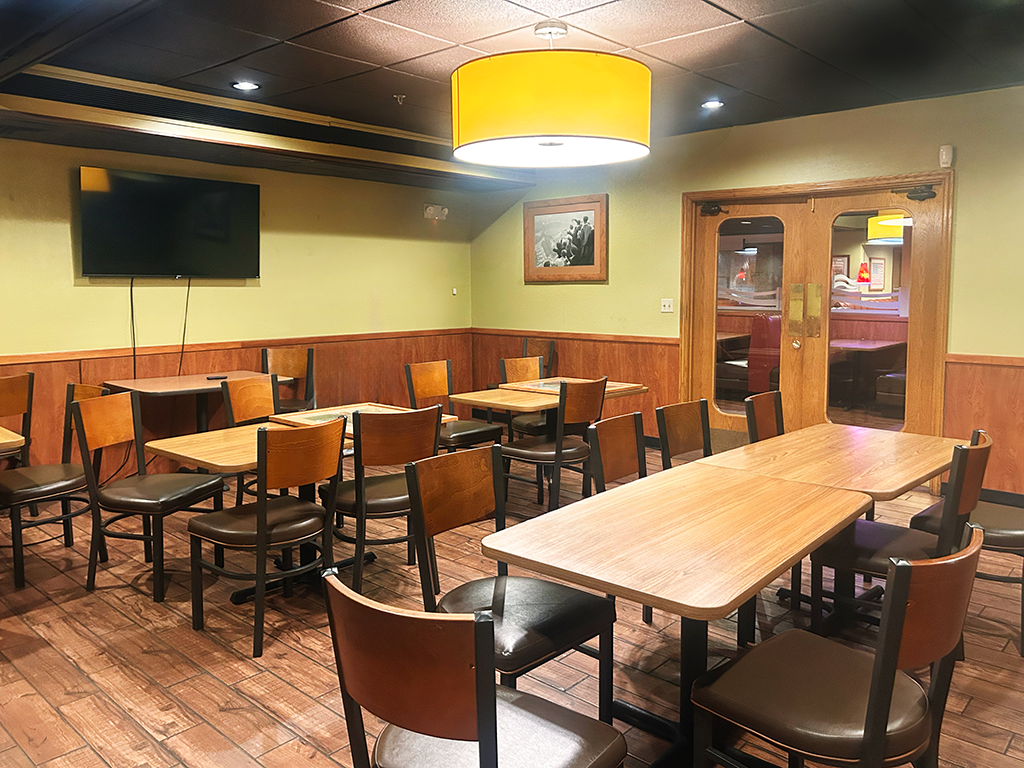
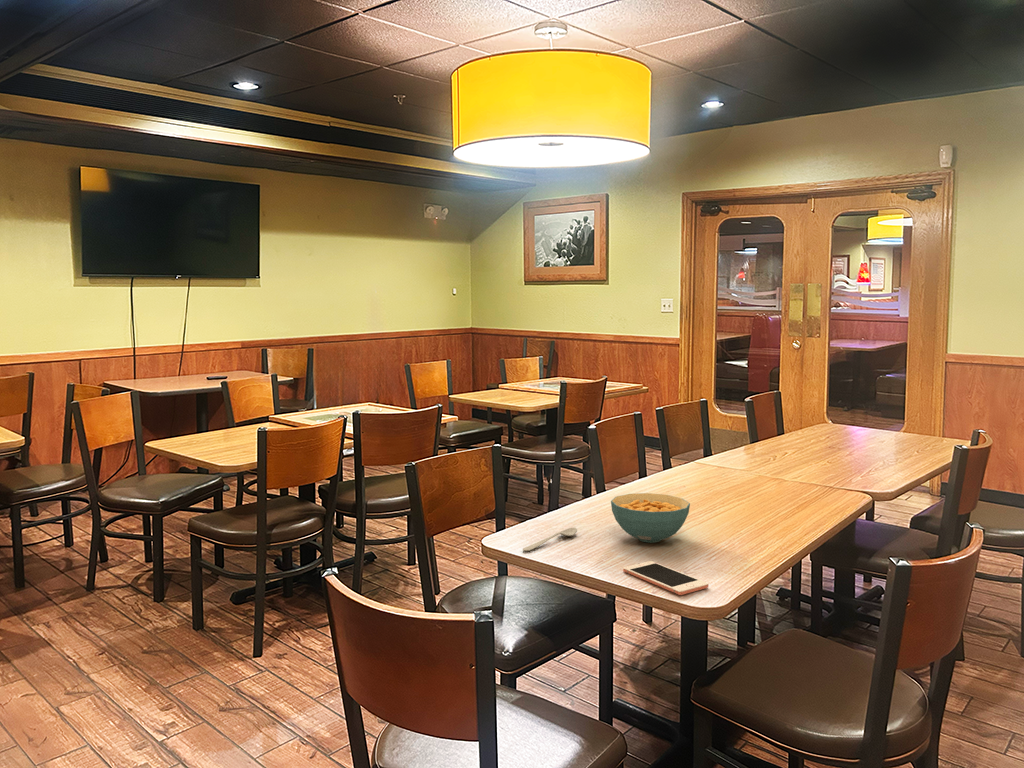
+ spoon [522,527,578,552]
+ cereal bowl [610,492,691,544]
+ cell phone [622,560,709,596]
